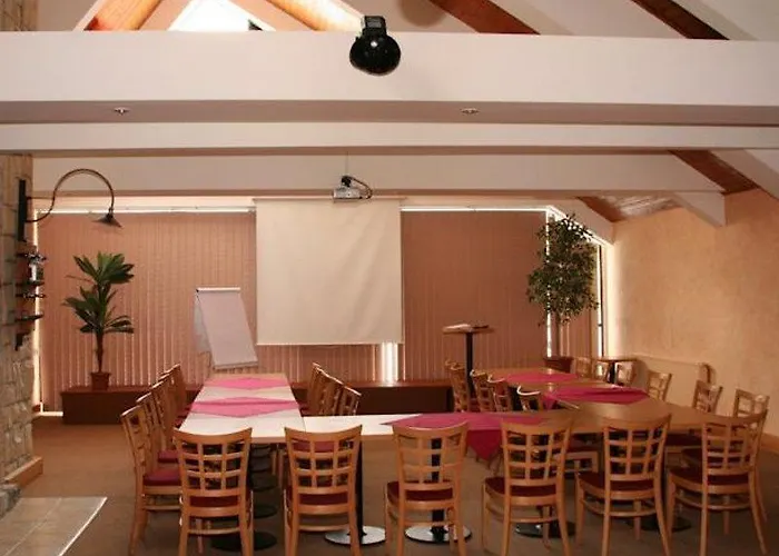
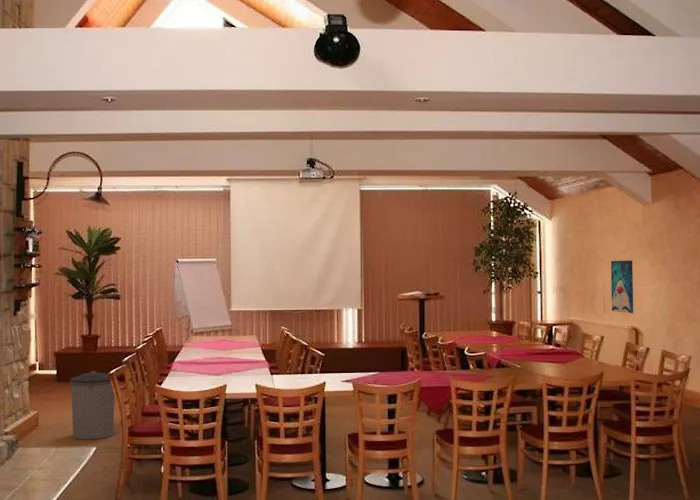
+ trash can [69,370,116,440]
+ wall art [610,260,634,314]
